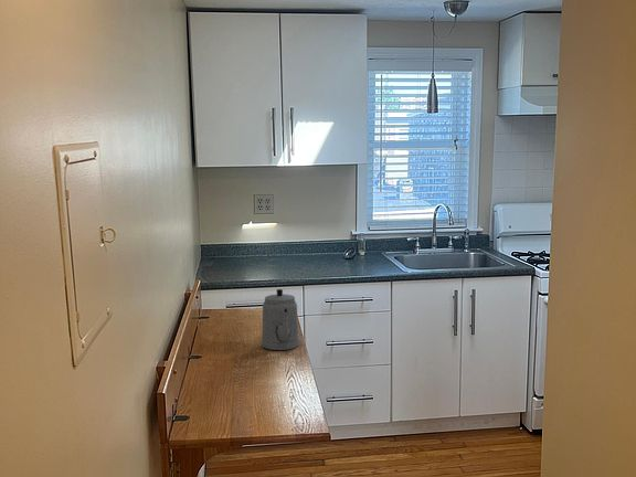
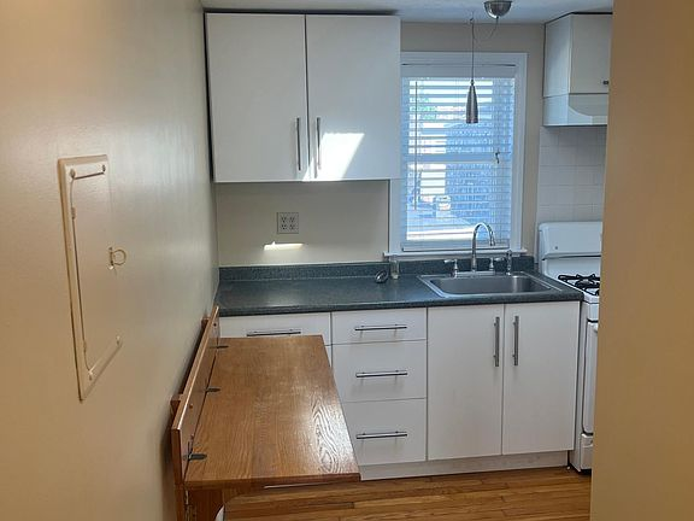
- teapot [261,288,300,351]
